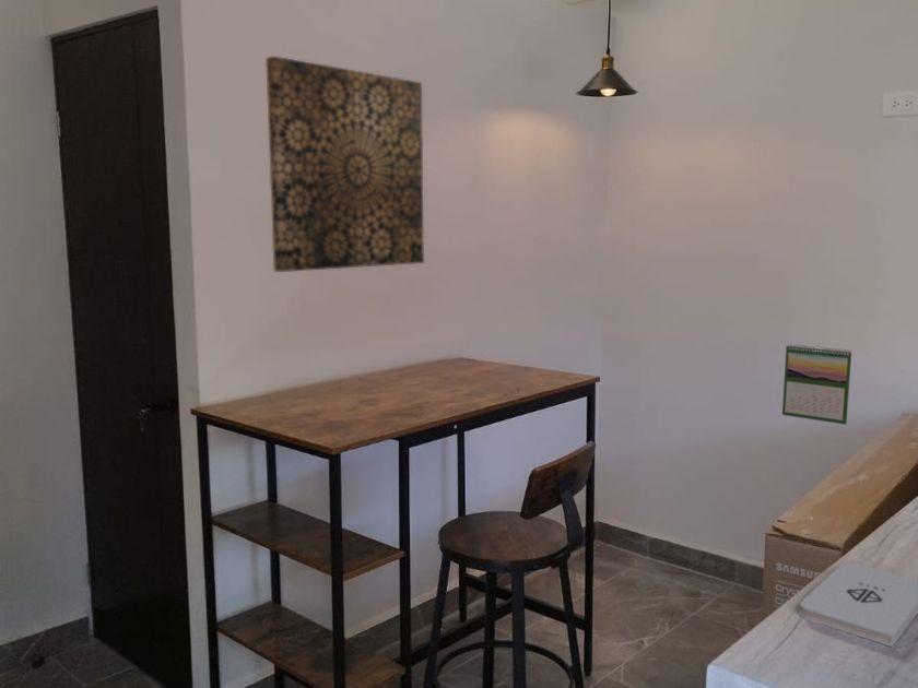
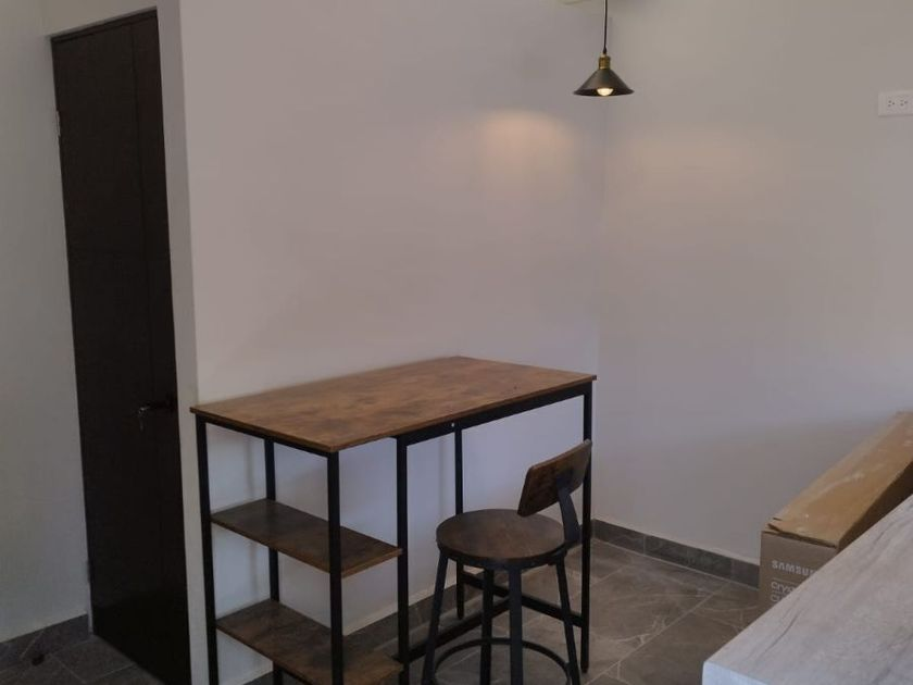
- notepad [799,561,918,649]
- calendar [781,343,852,426]
- wall art [264,55,425,273]
